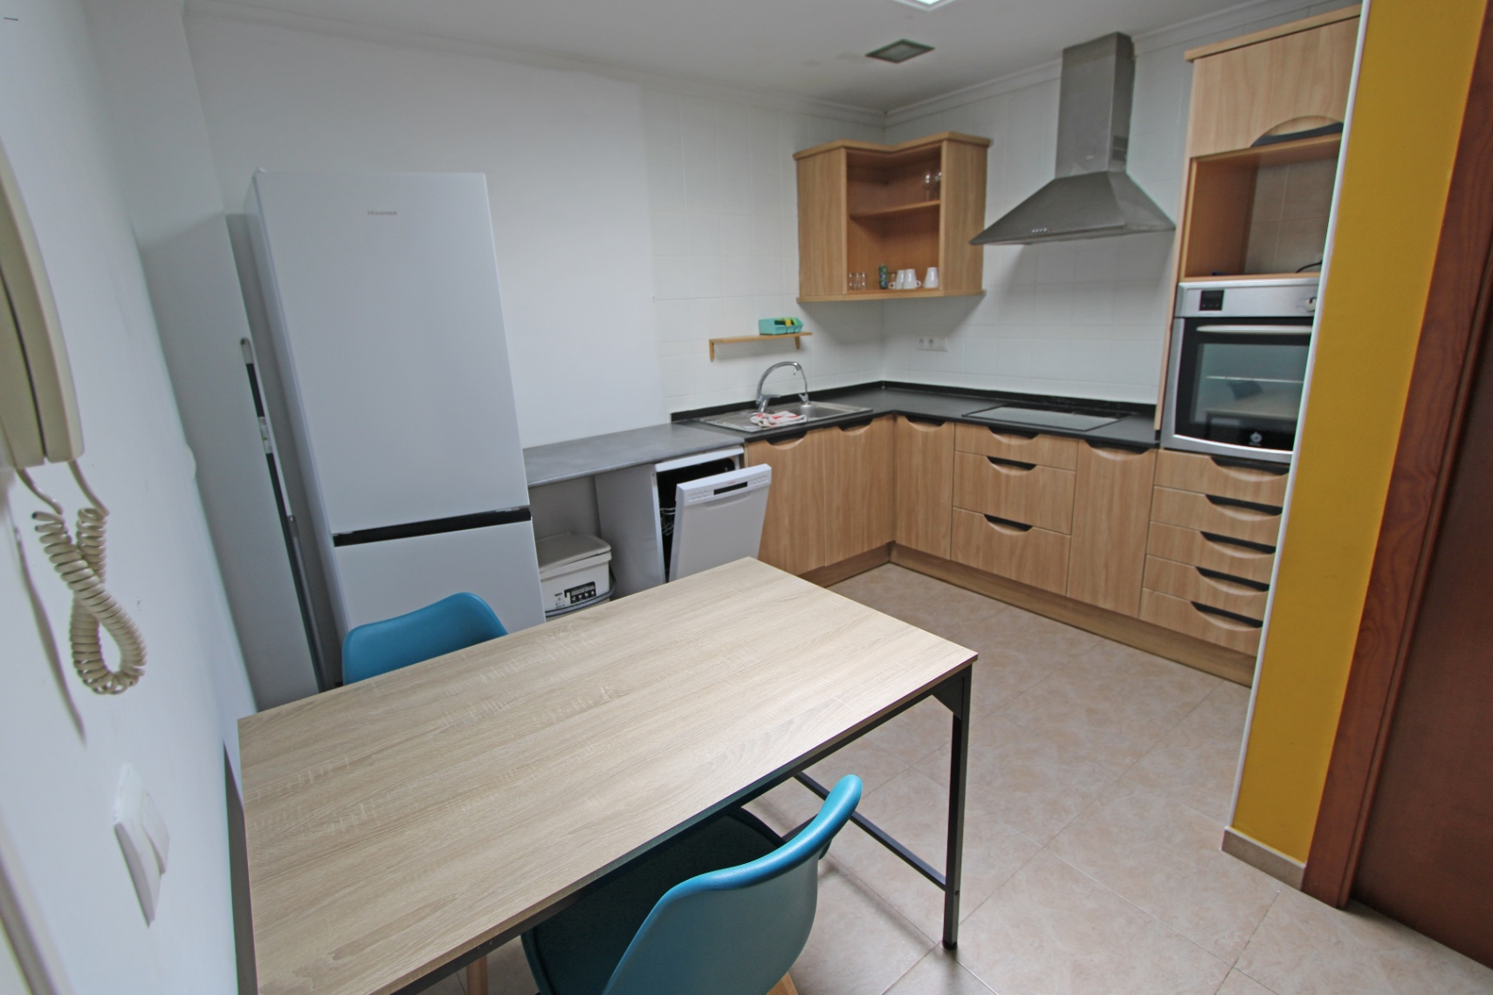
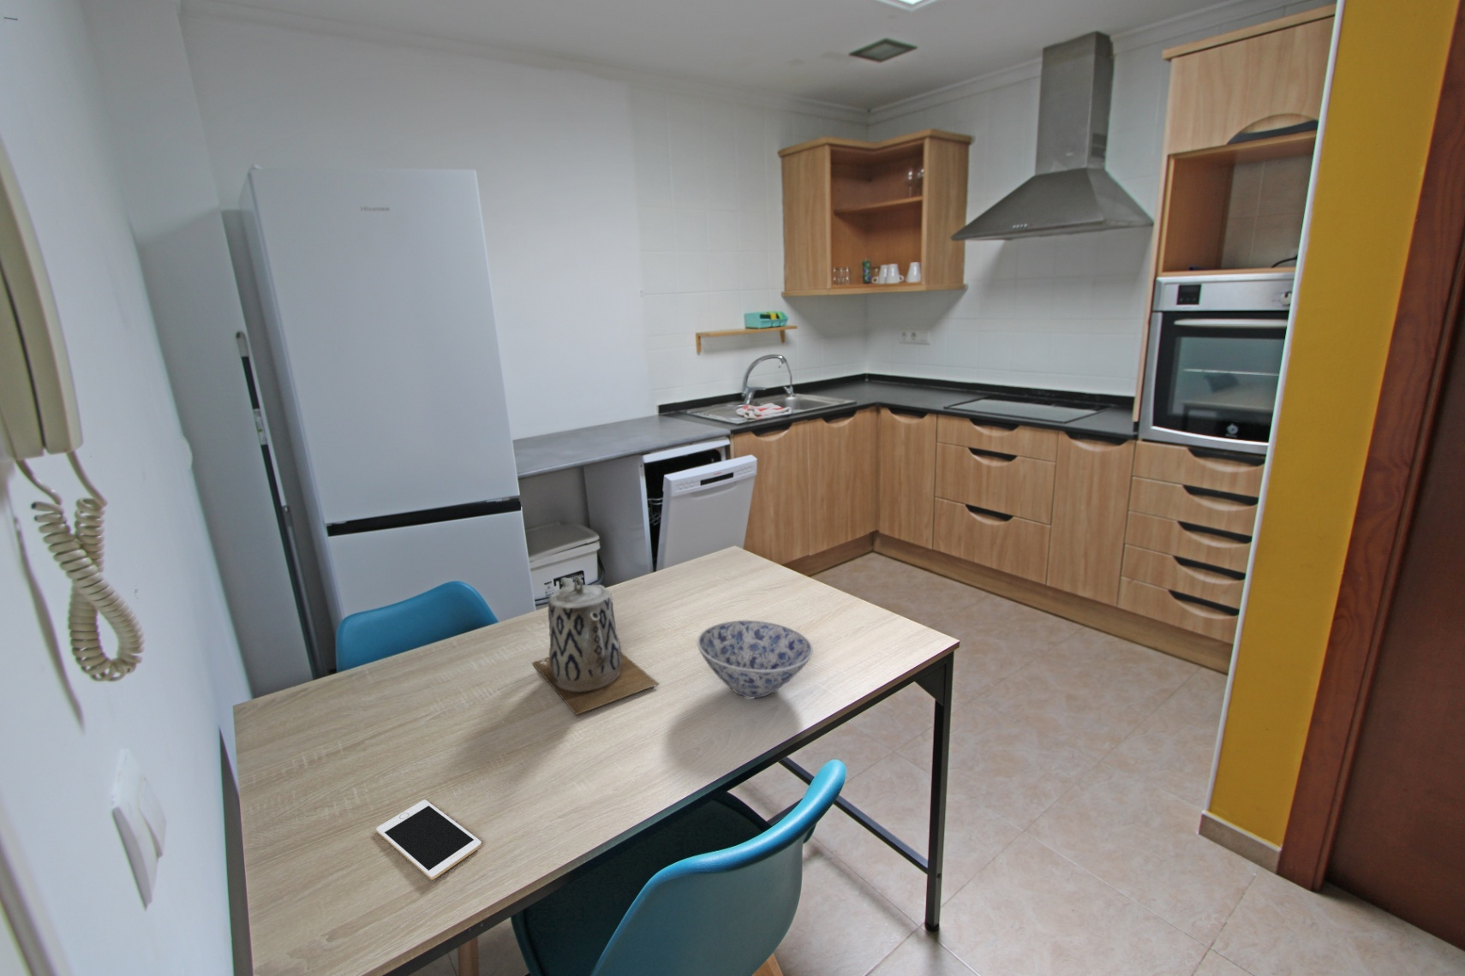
+ teapot [531,575,659,716]
+ cell phone [375,798,482,880]
+ bowl [697,619,814,698]
